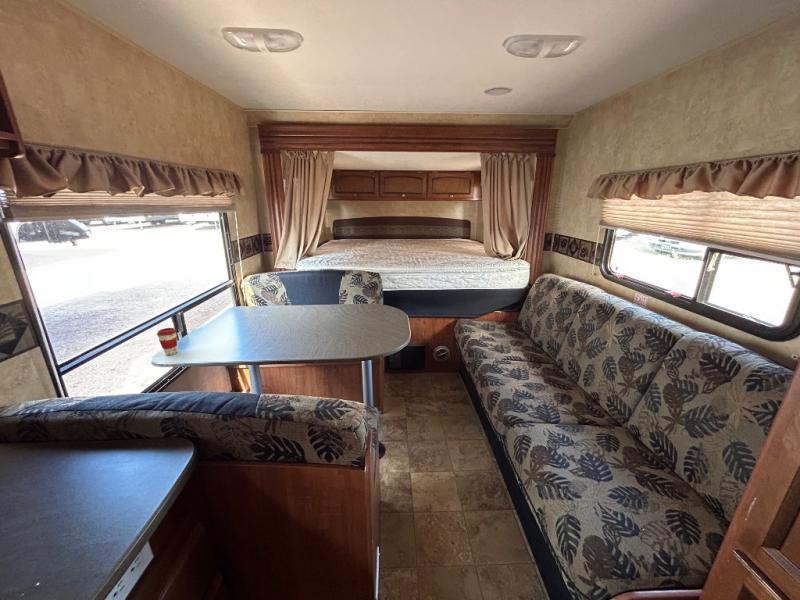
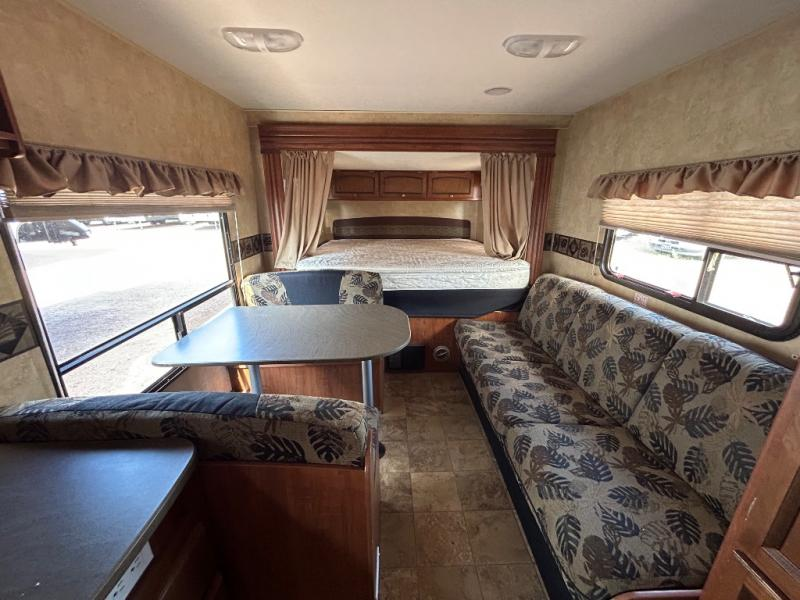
- coffee cup [156,327,178,356]
